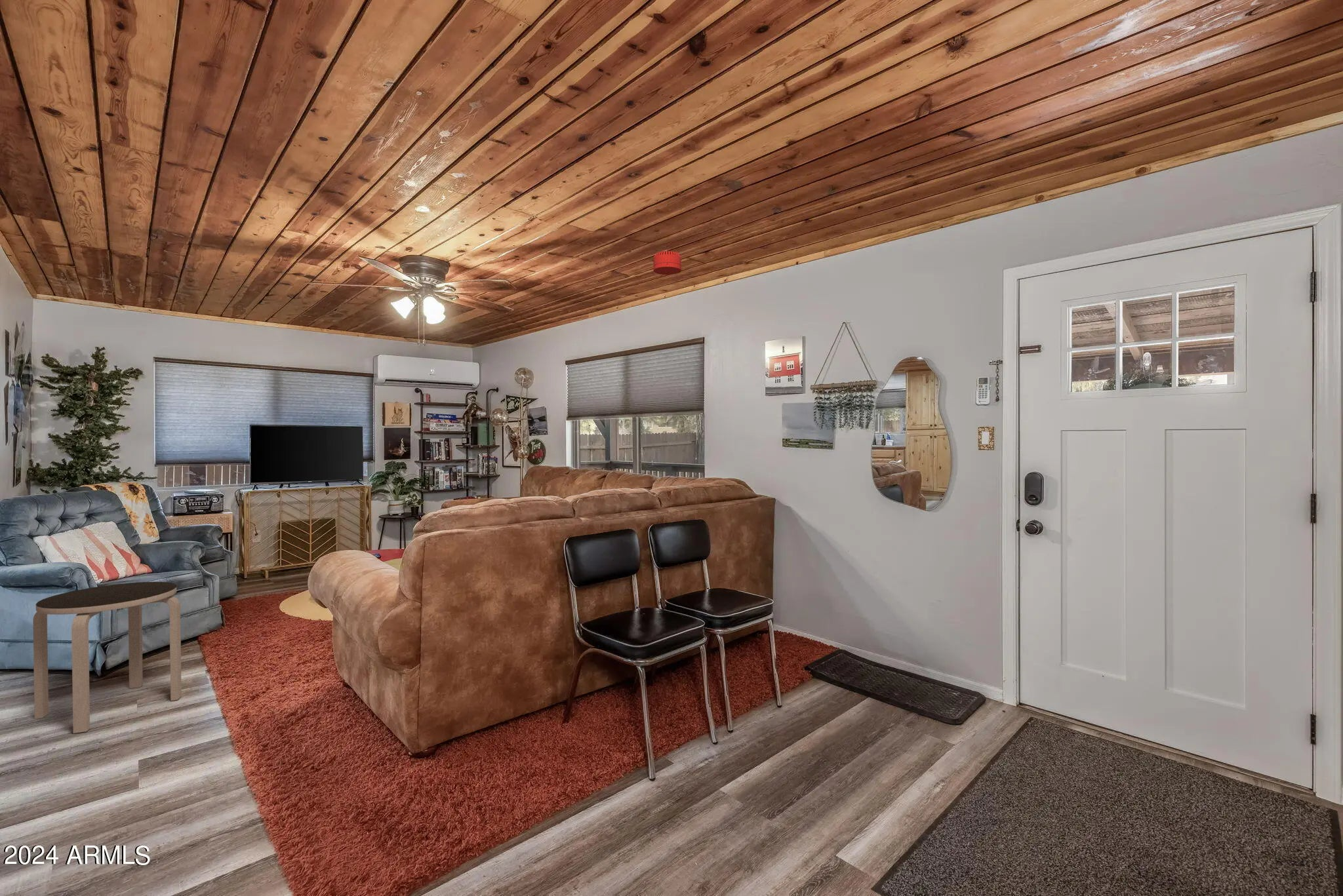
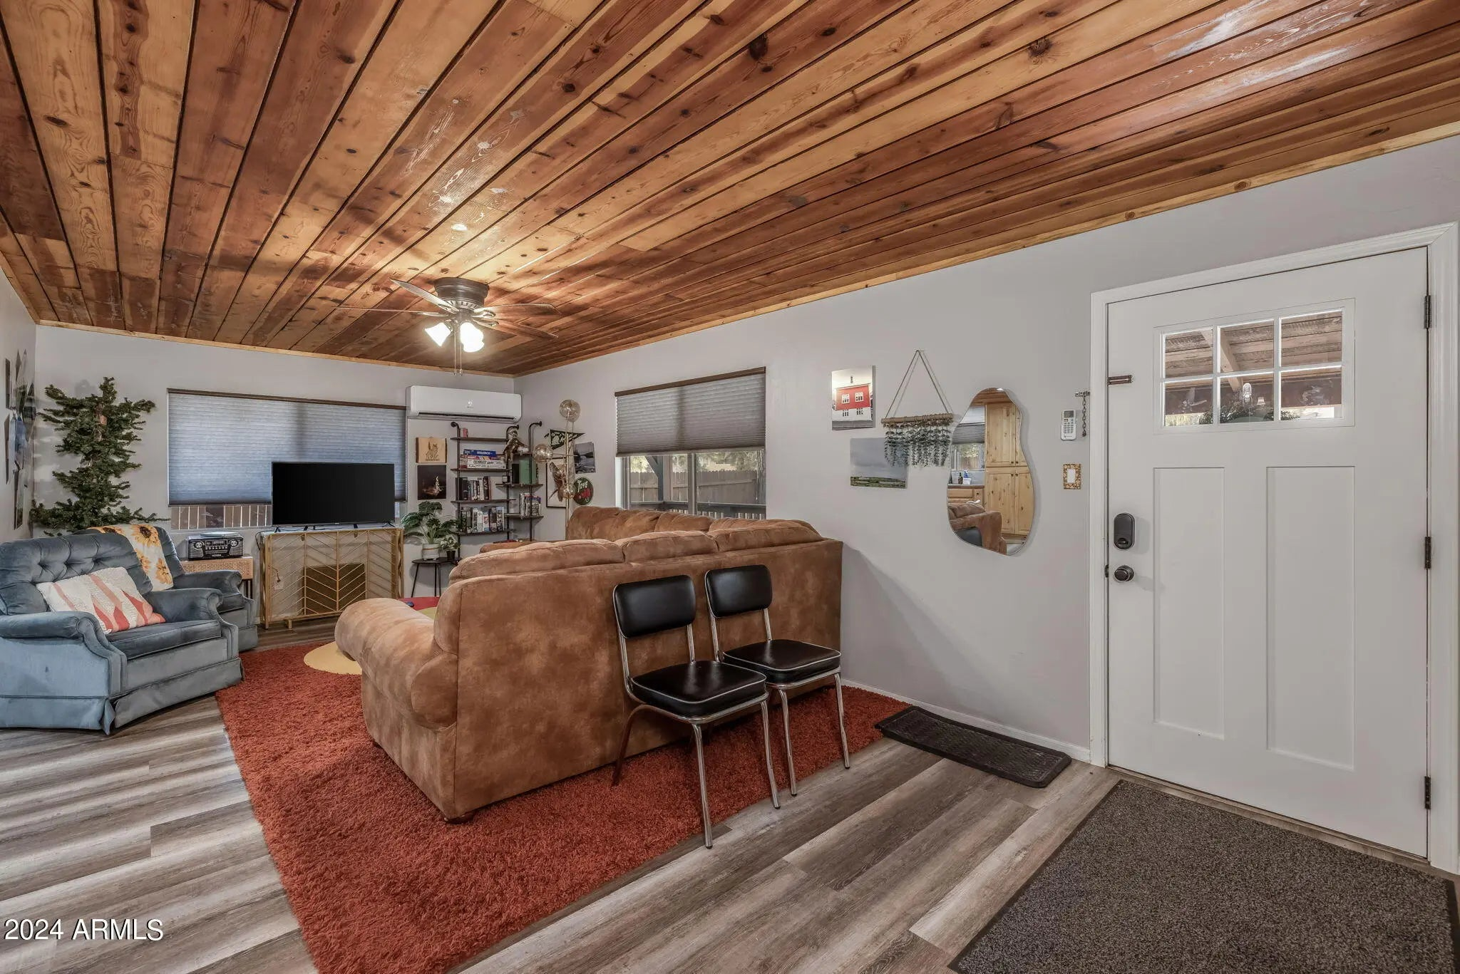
- side table [32,581,182,734]
- smoke detector [652,250,682,275]
